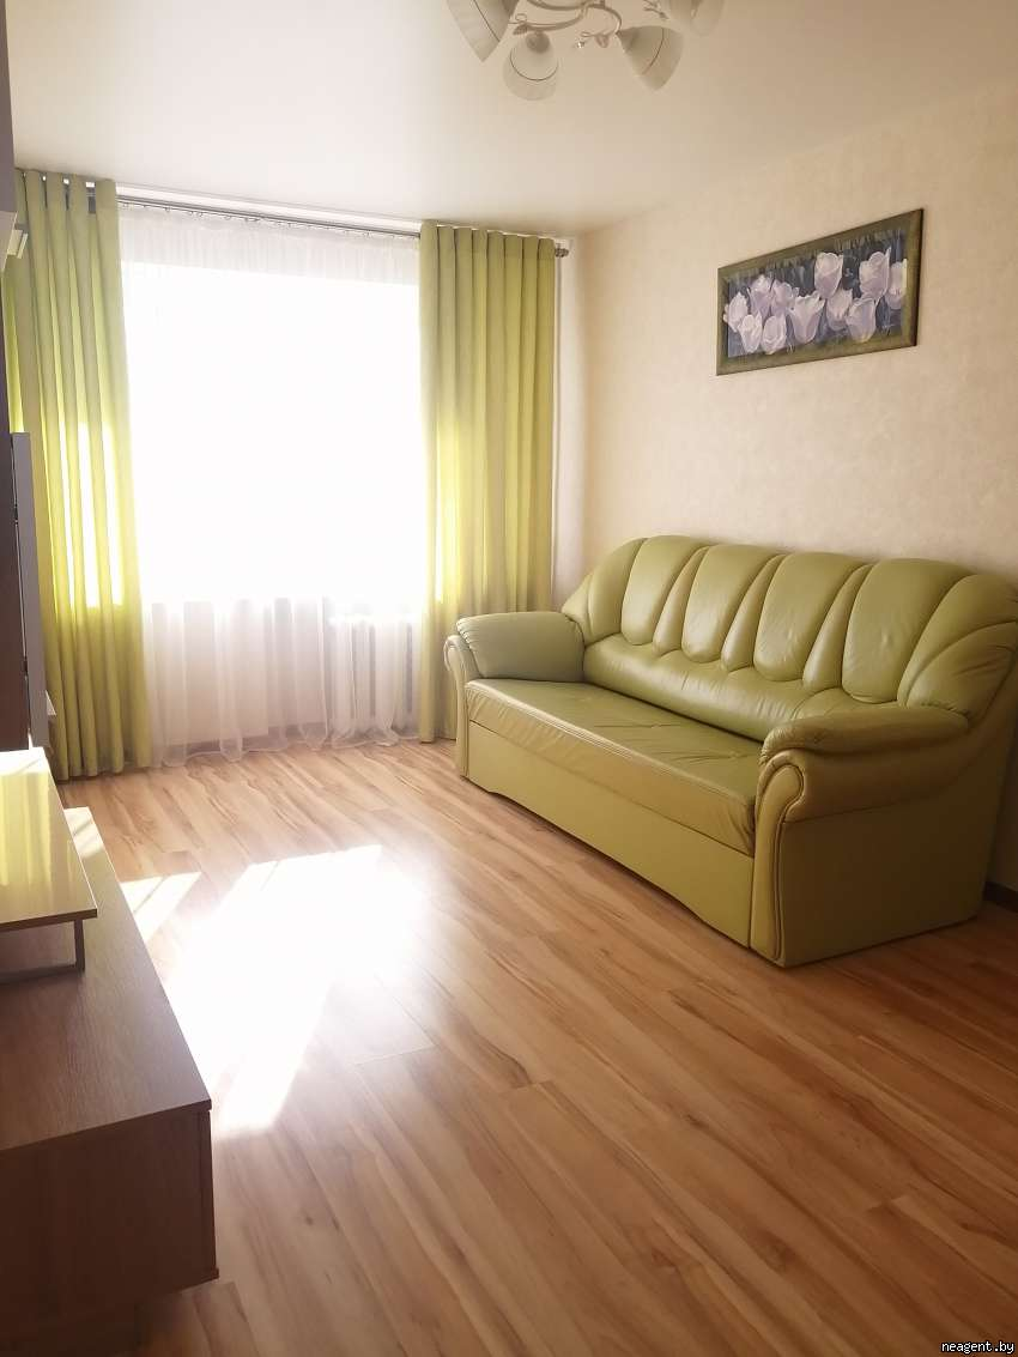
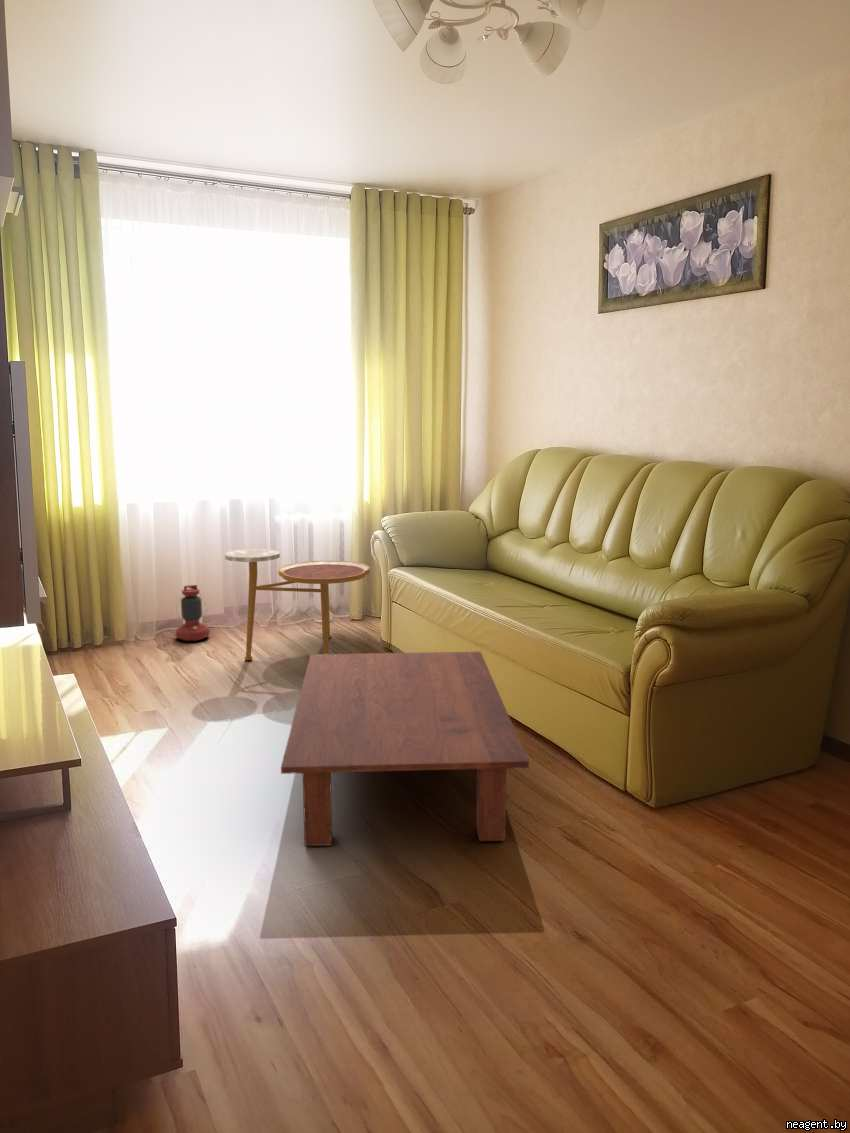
+ side table [224,548,371,661]
+ lantern [175,584,211,642]
+ coffee table [280,651,530,847]
